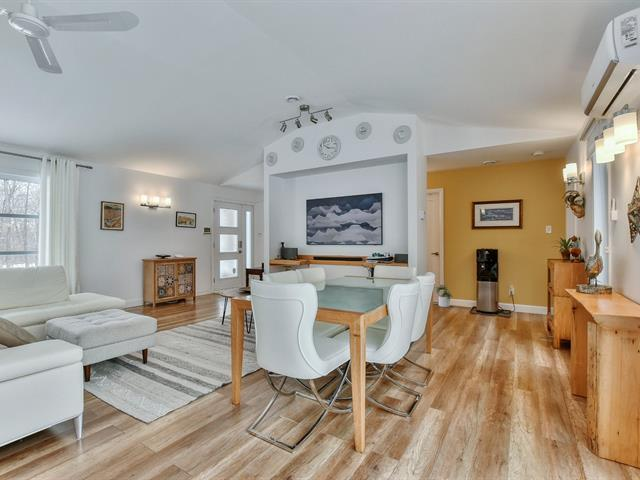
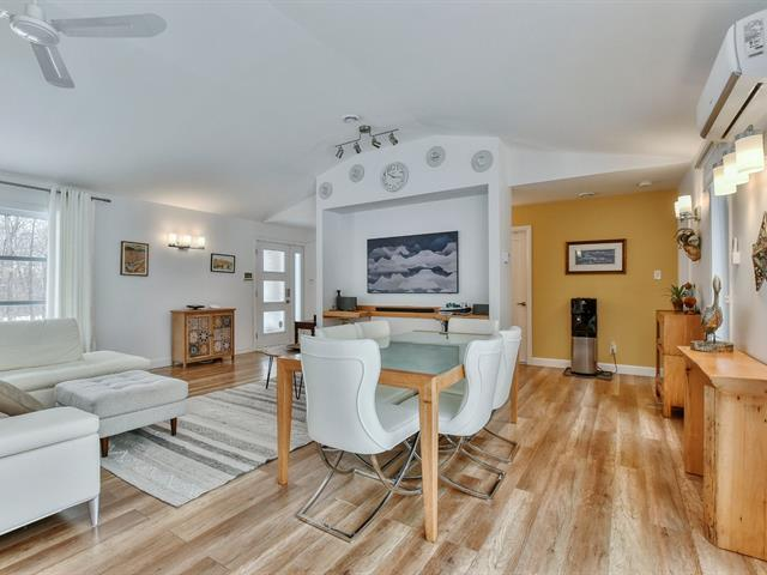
- potted plant [434,284,454,308]
